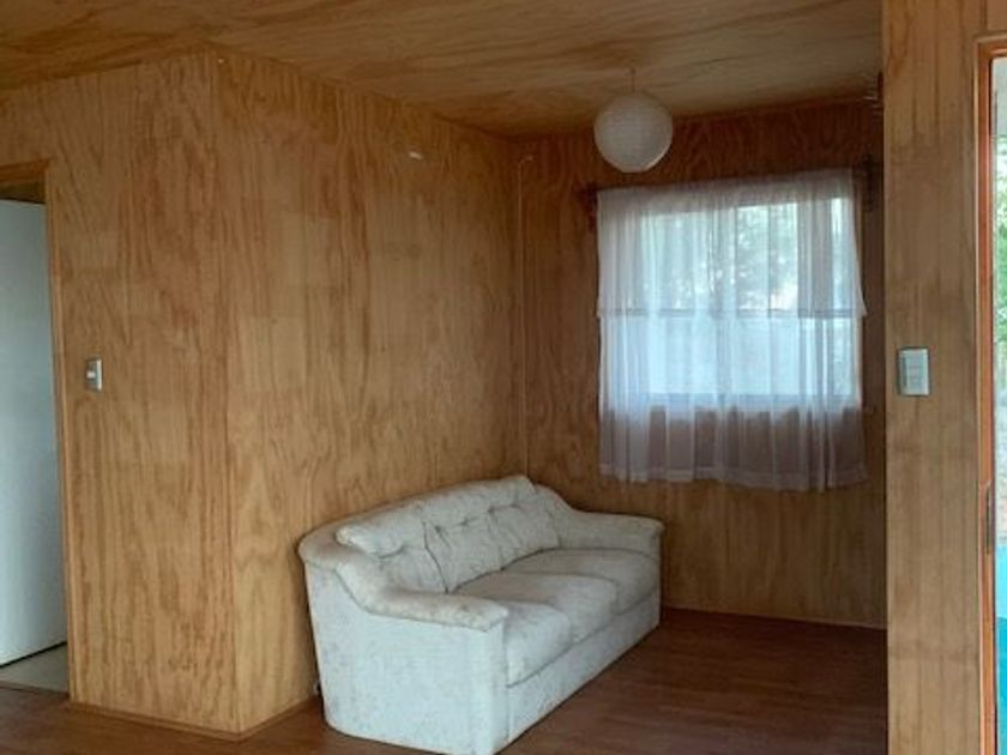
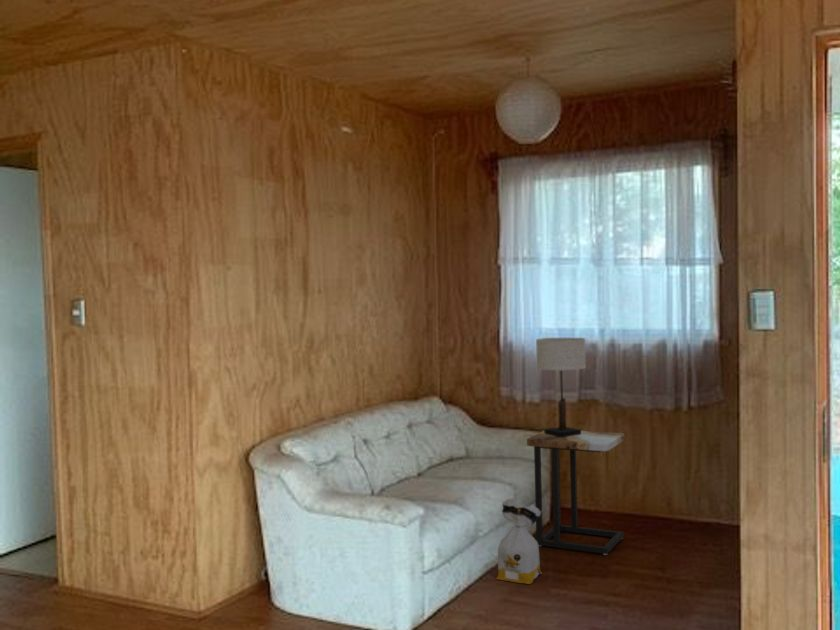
+ side table [526,430,625,556]
+ bag [495,497,543,585]
+ table lamp [535,337,587,437]
